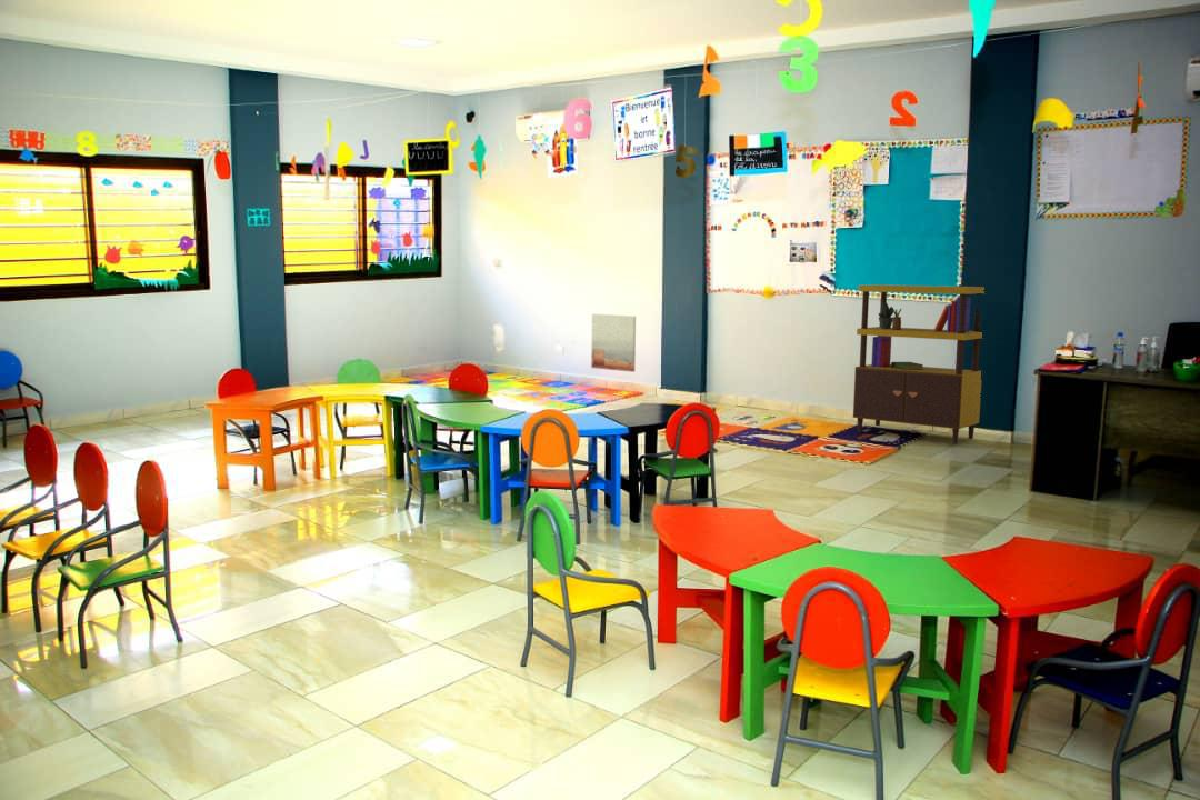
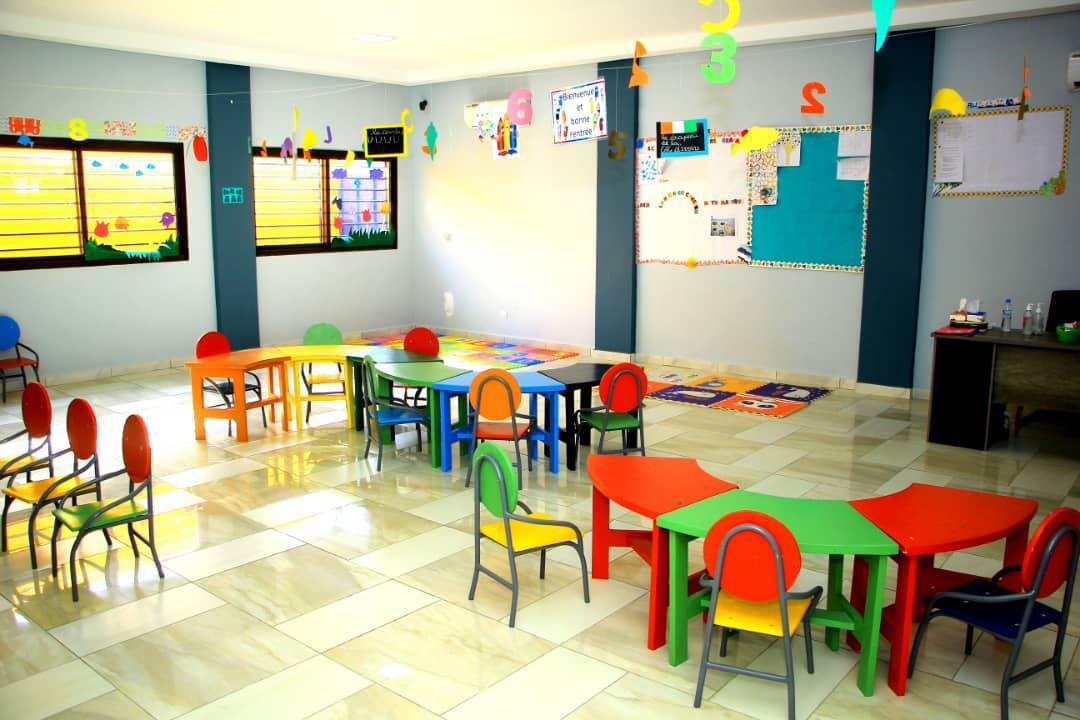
- bookcase [852,284,986,446]
- wall art [590,313,637,373]
